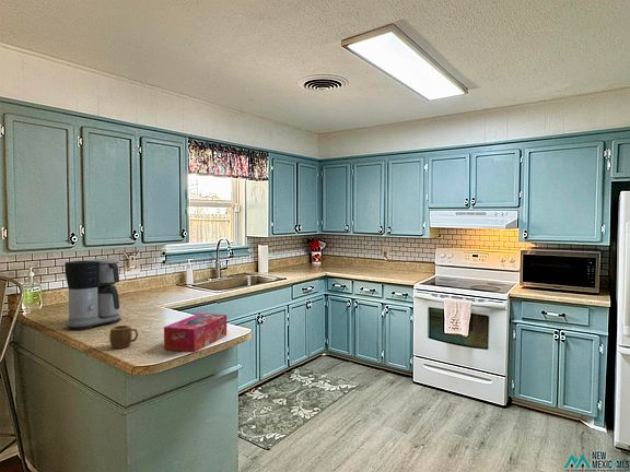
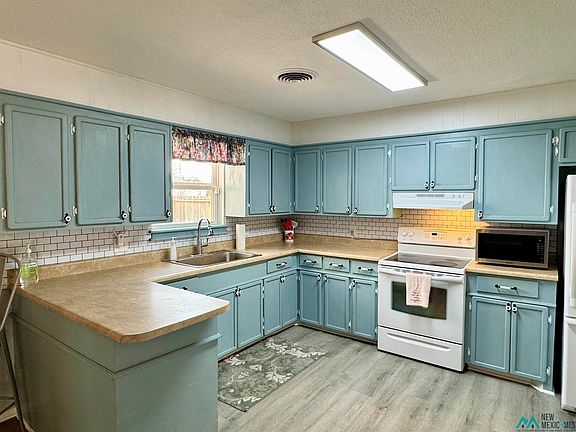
- tissue box [163,312,228,353]
- coffee maker [63,258,121,331]
- mug [108,324,139,350]
